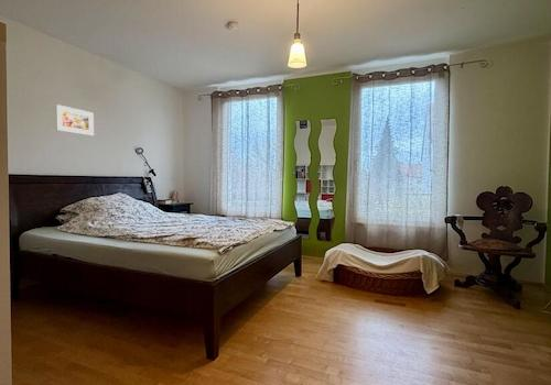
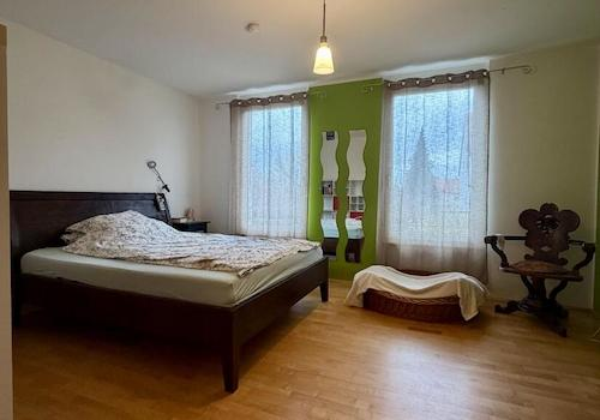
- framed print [55,103,95,136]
